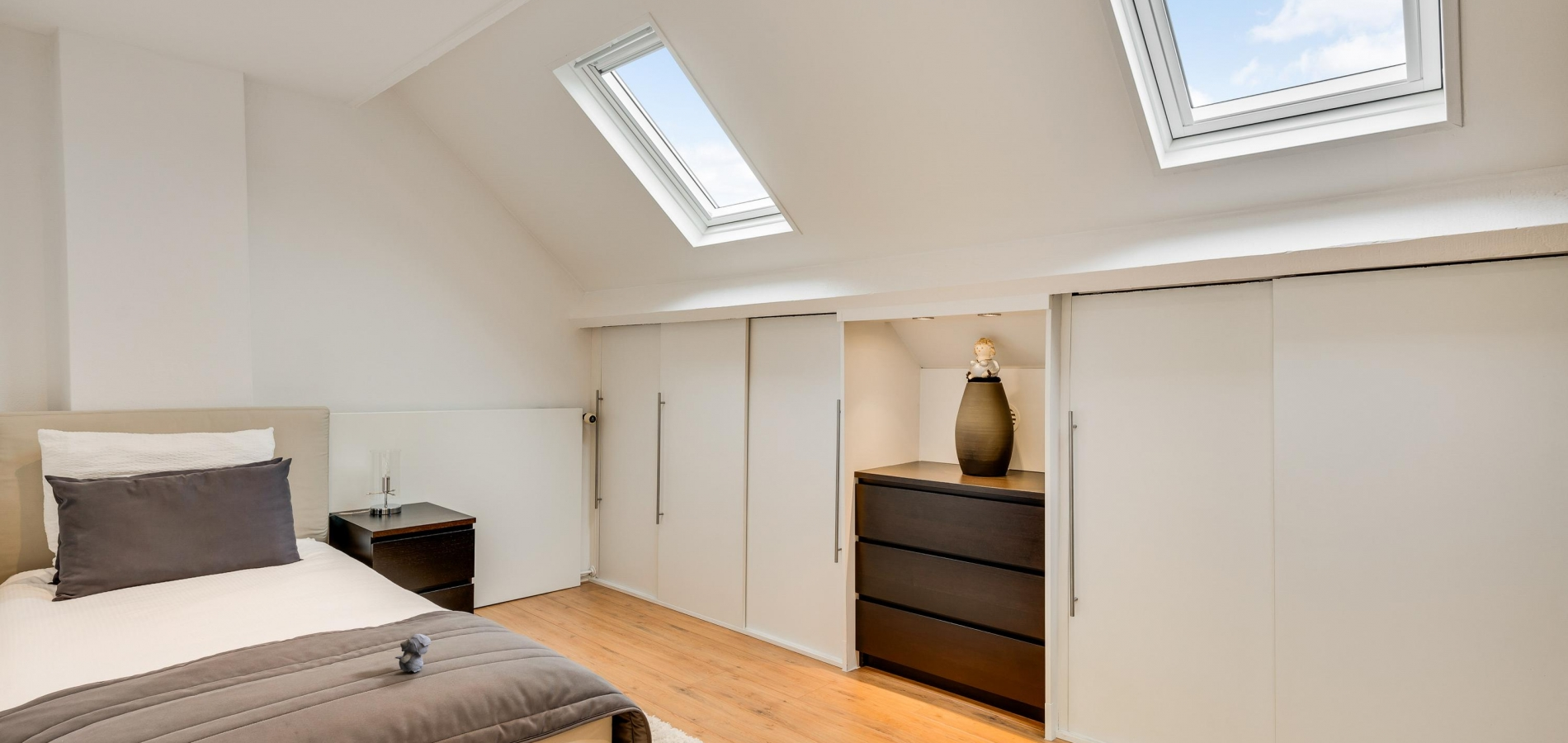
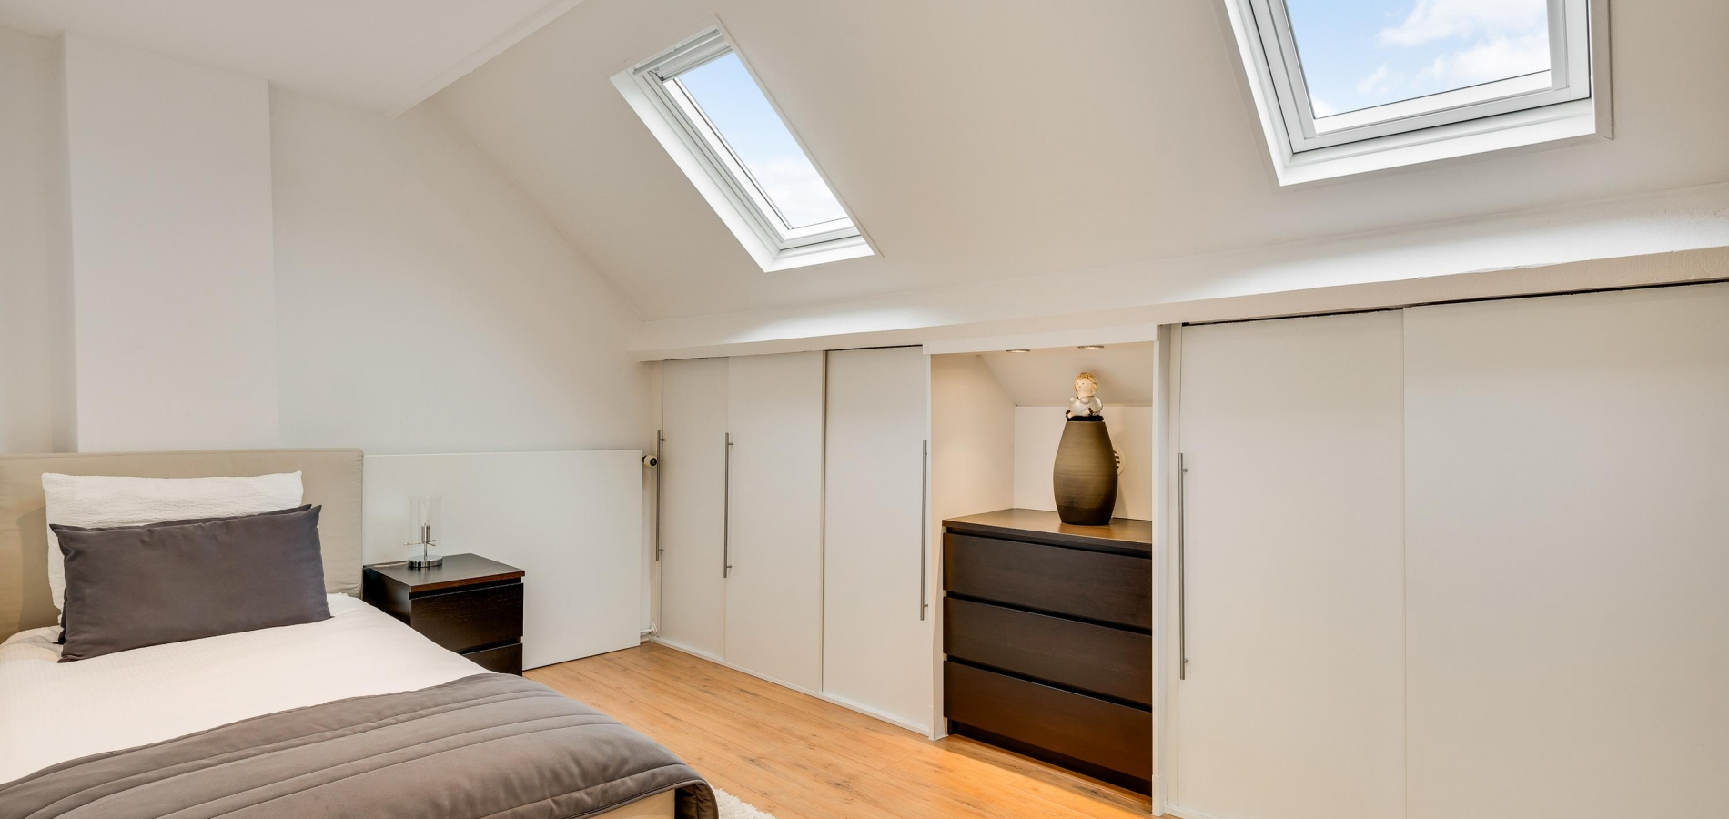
- teddy bear [394,633,432,673]
